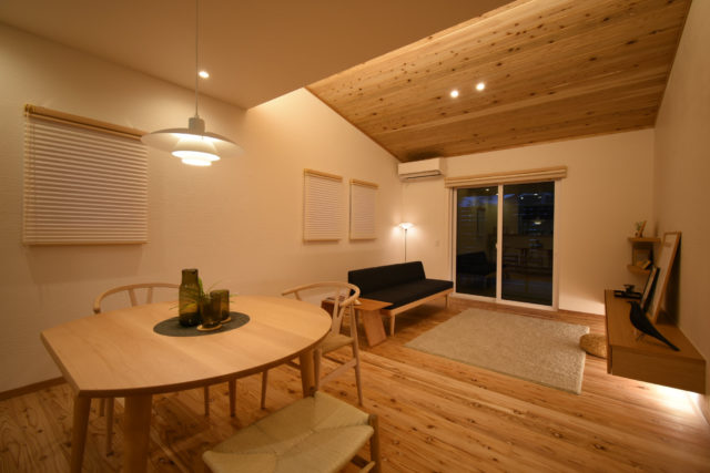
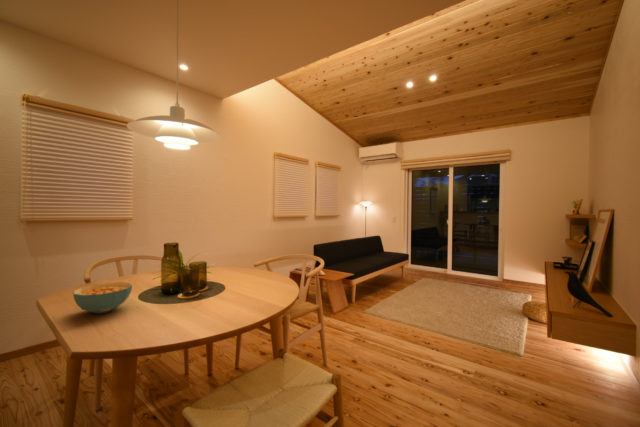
+ cereal bowl [72,281,133,314]
